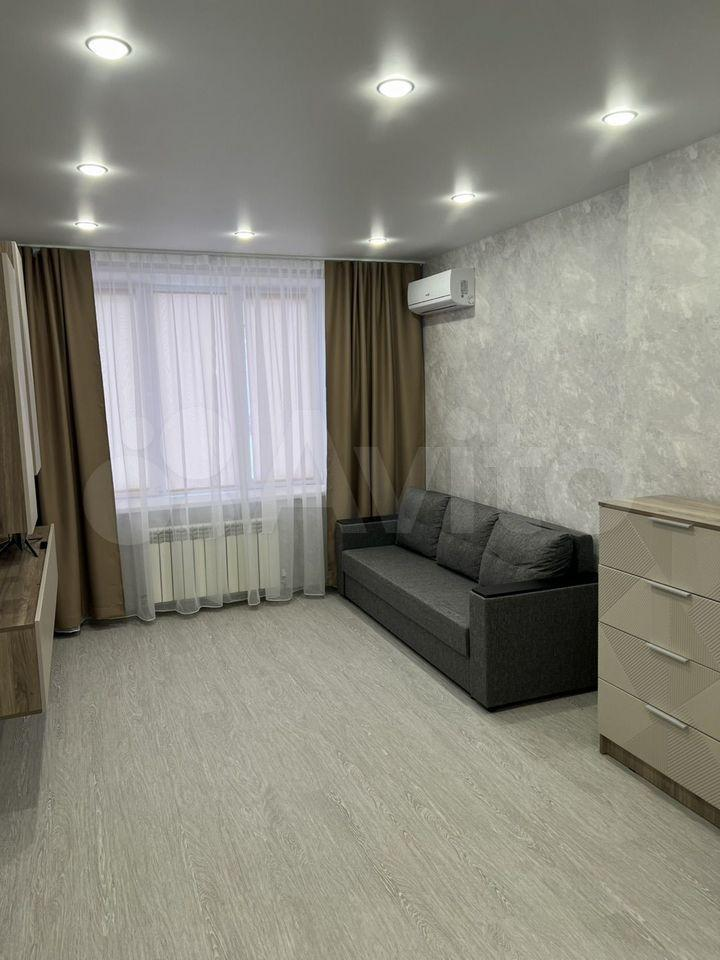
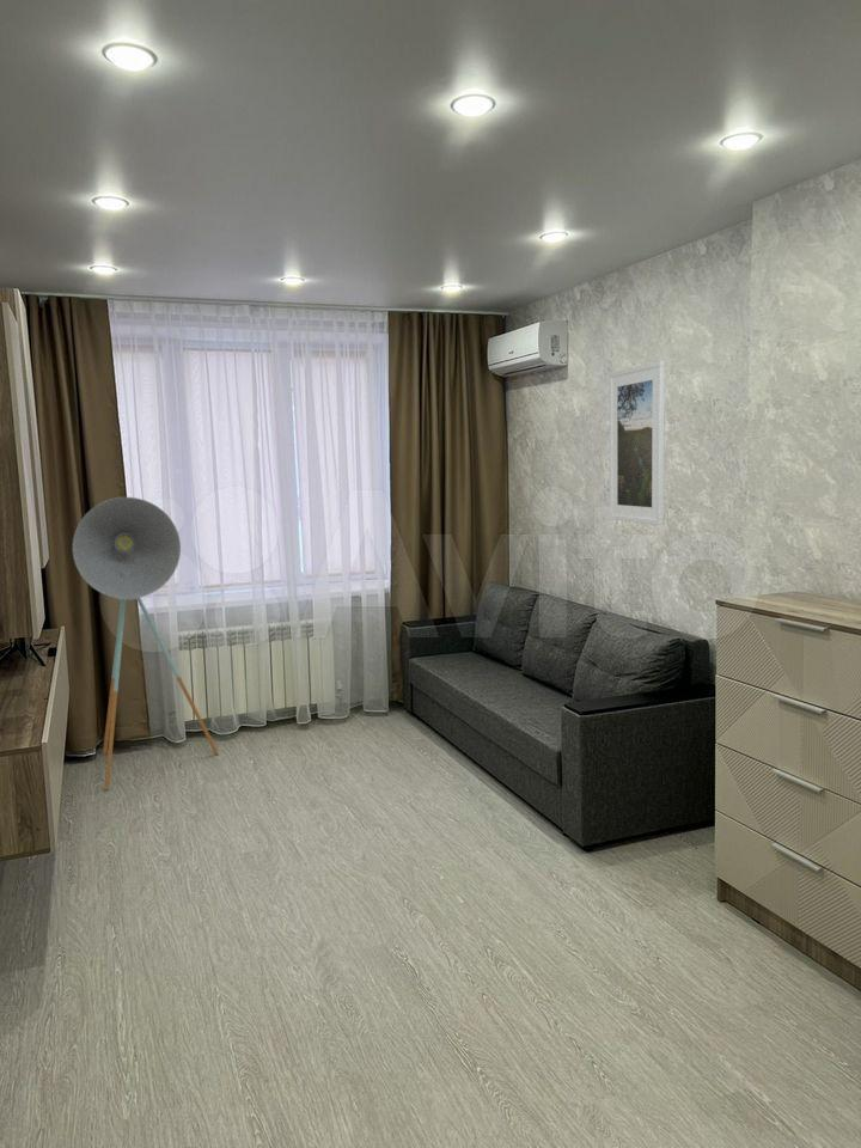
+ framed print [609,360,666,526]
+ floor lamp [72,496,220,790]
